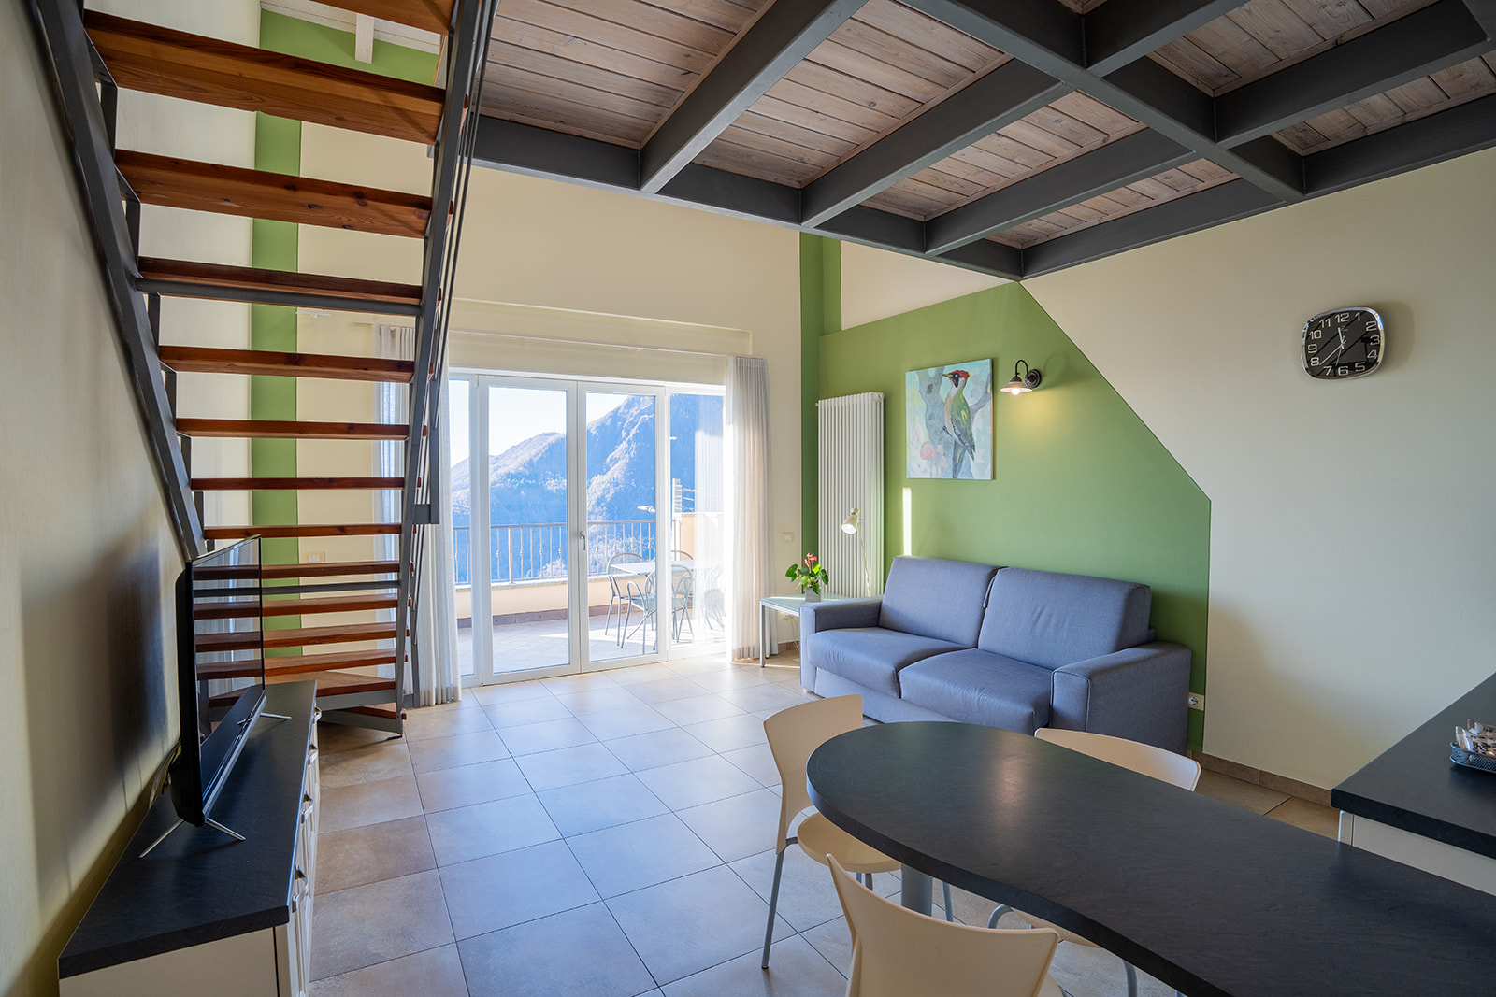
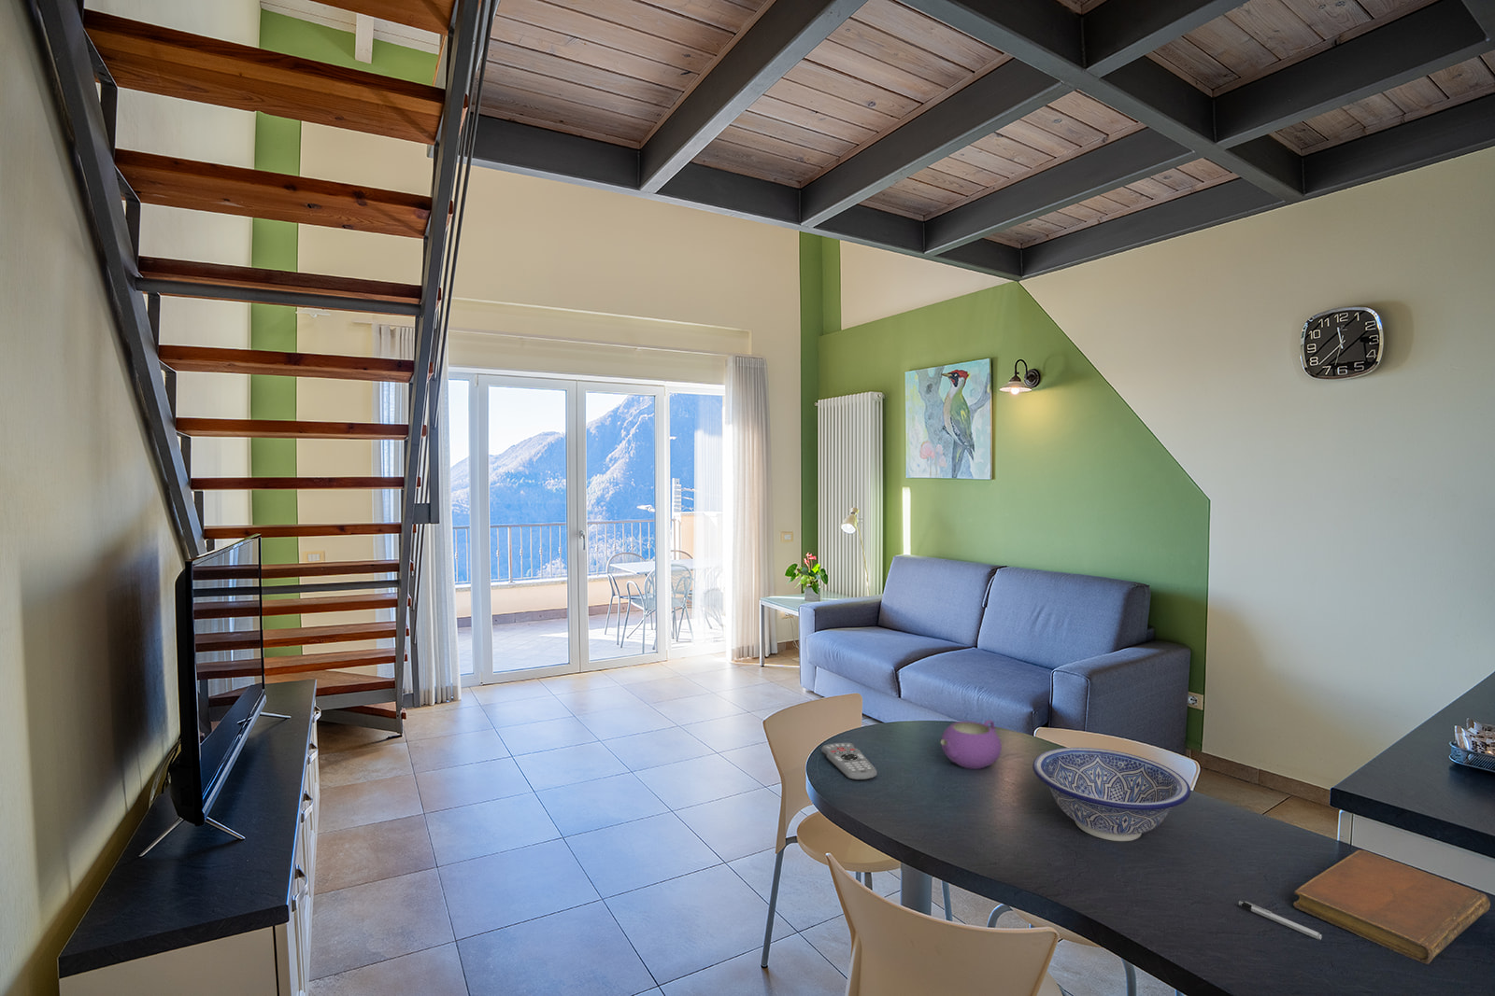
+ notebook [1293,849,1492,965]
+ decorative bowl [1031,747,1191,841]
+ remote control [821,743,878,781]
+ pen [1238,900,1323,940]
+ teapot [940,719,1002,770]
